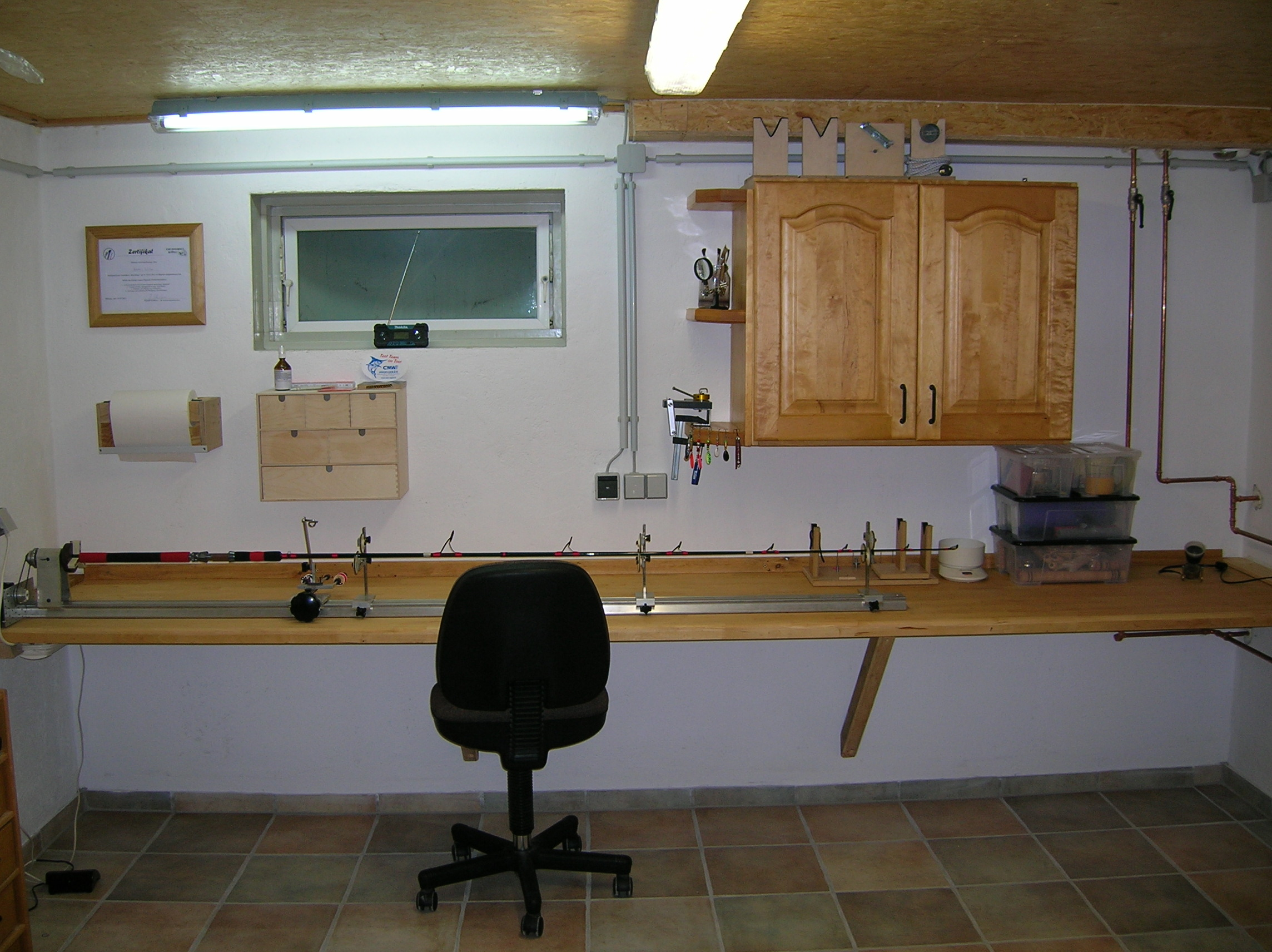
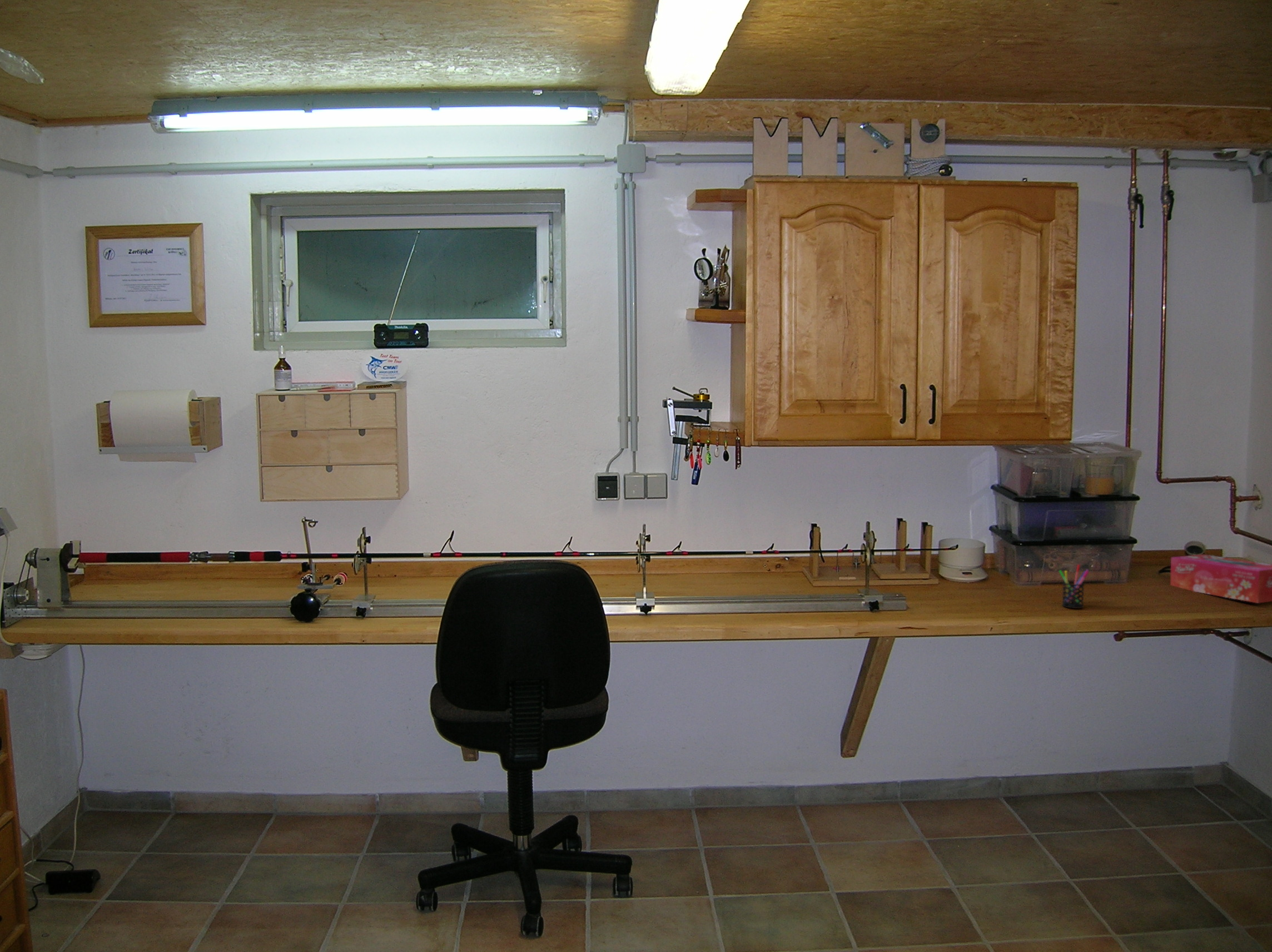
+ pen holder [1059,564,1090,609]
+ tissue box [1170,554,1272,604]
